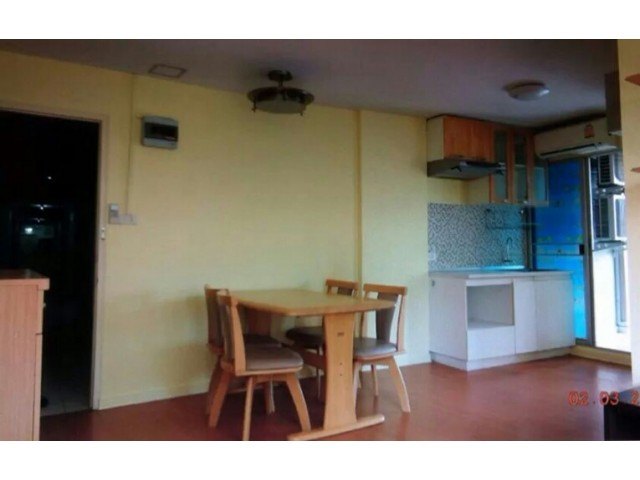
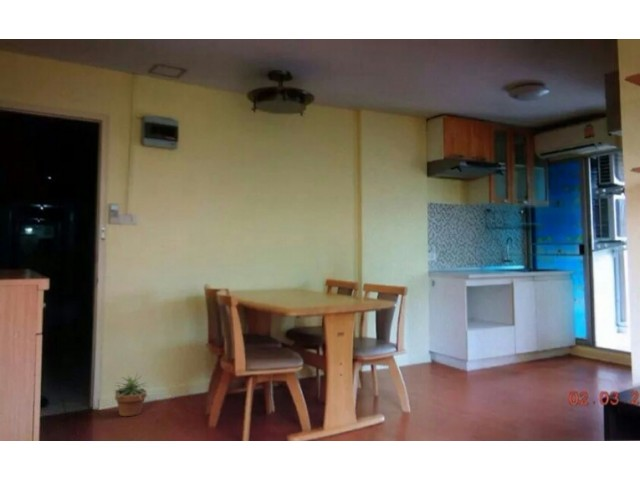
+ potted plant [112,371,151,418]
